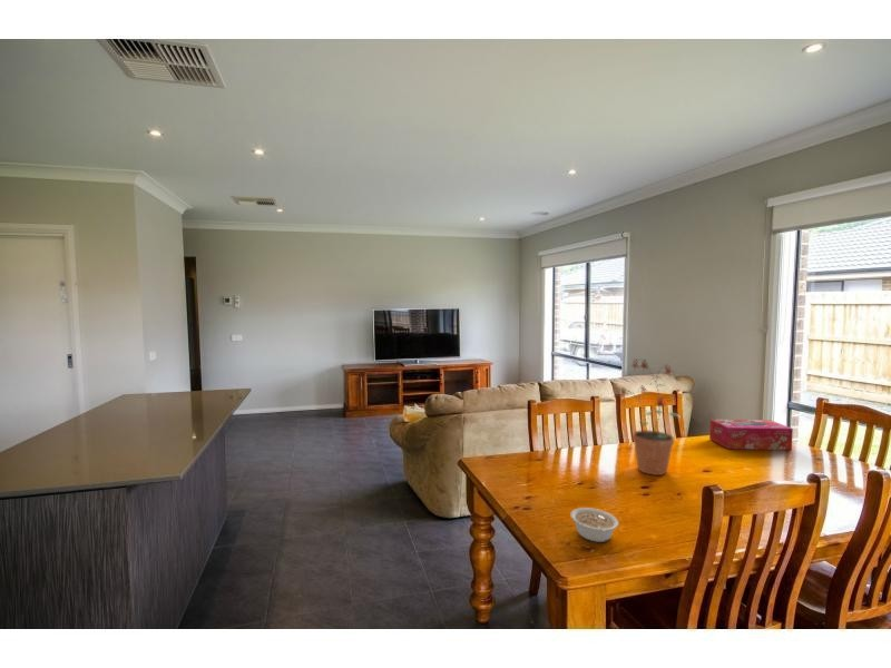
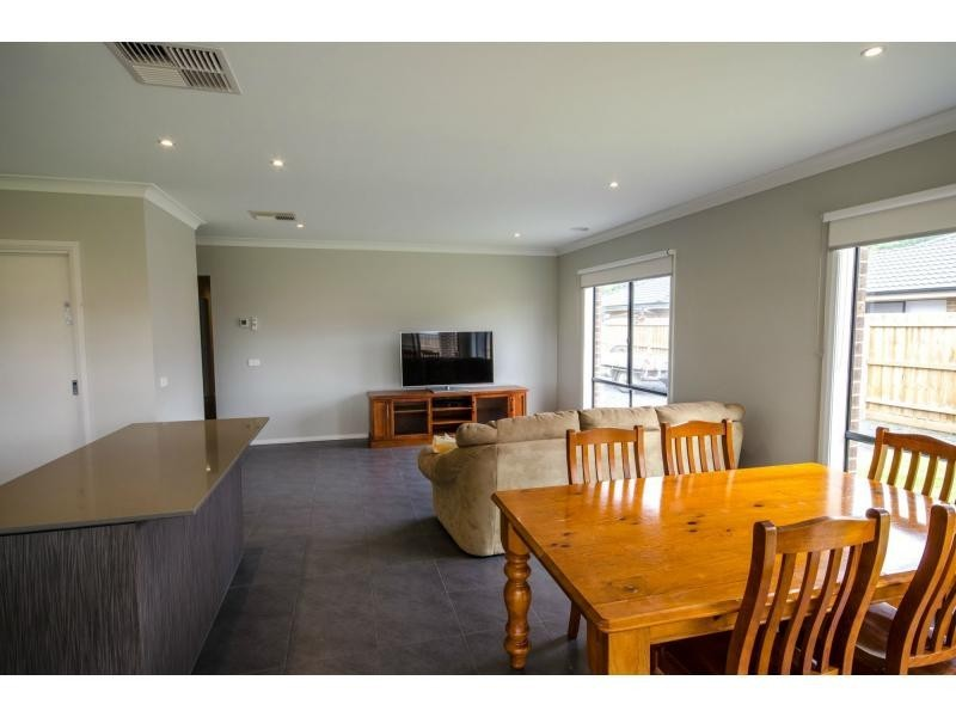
- legume [569,507,619,543]
- tissue box [708,419,794,451]
- potted plant [615,357,682,477]
